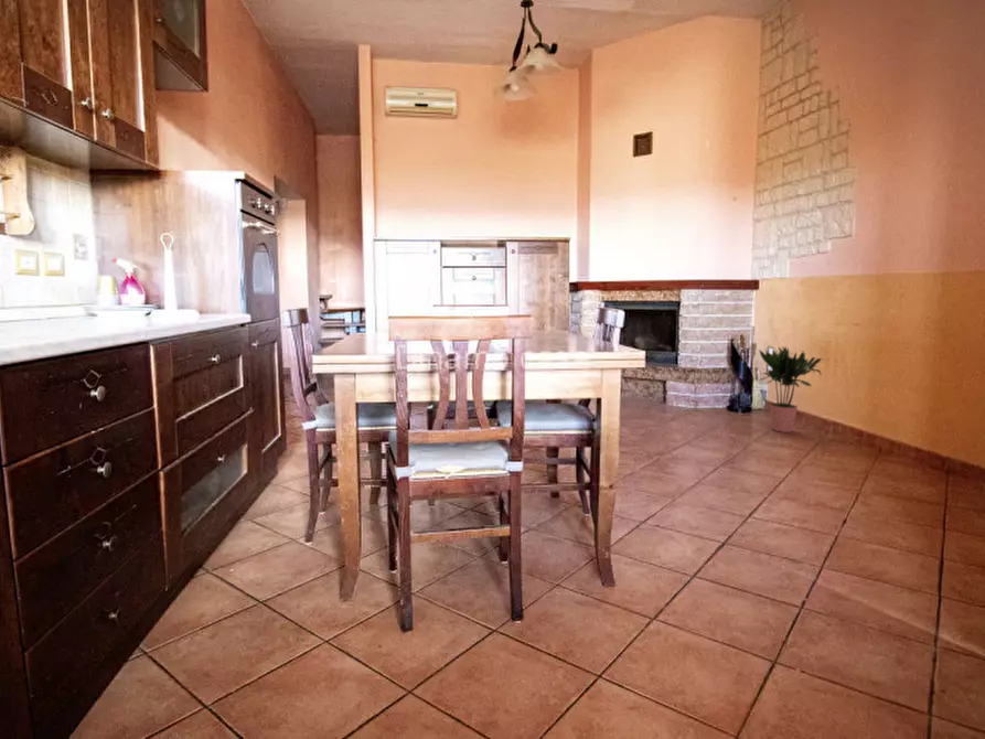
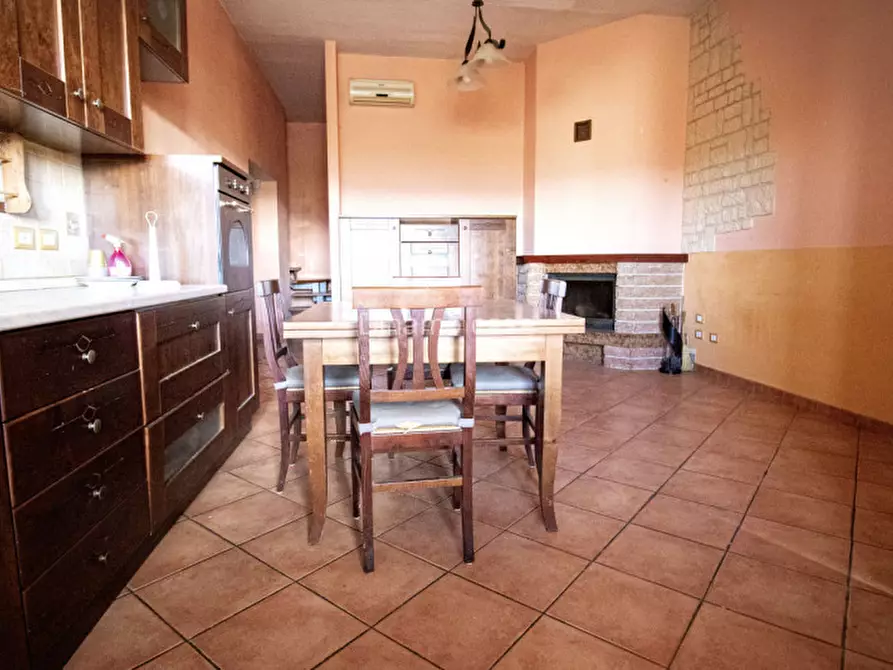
- potted plant [758,346,824,433]
